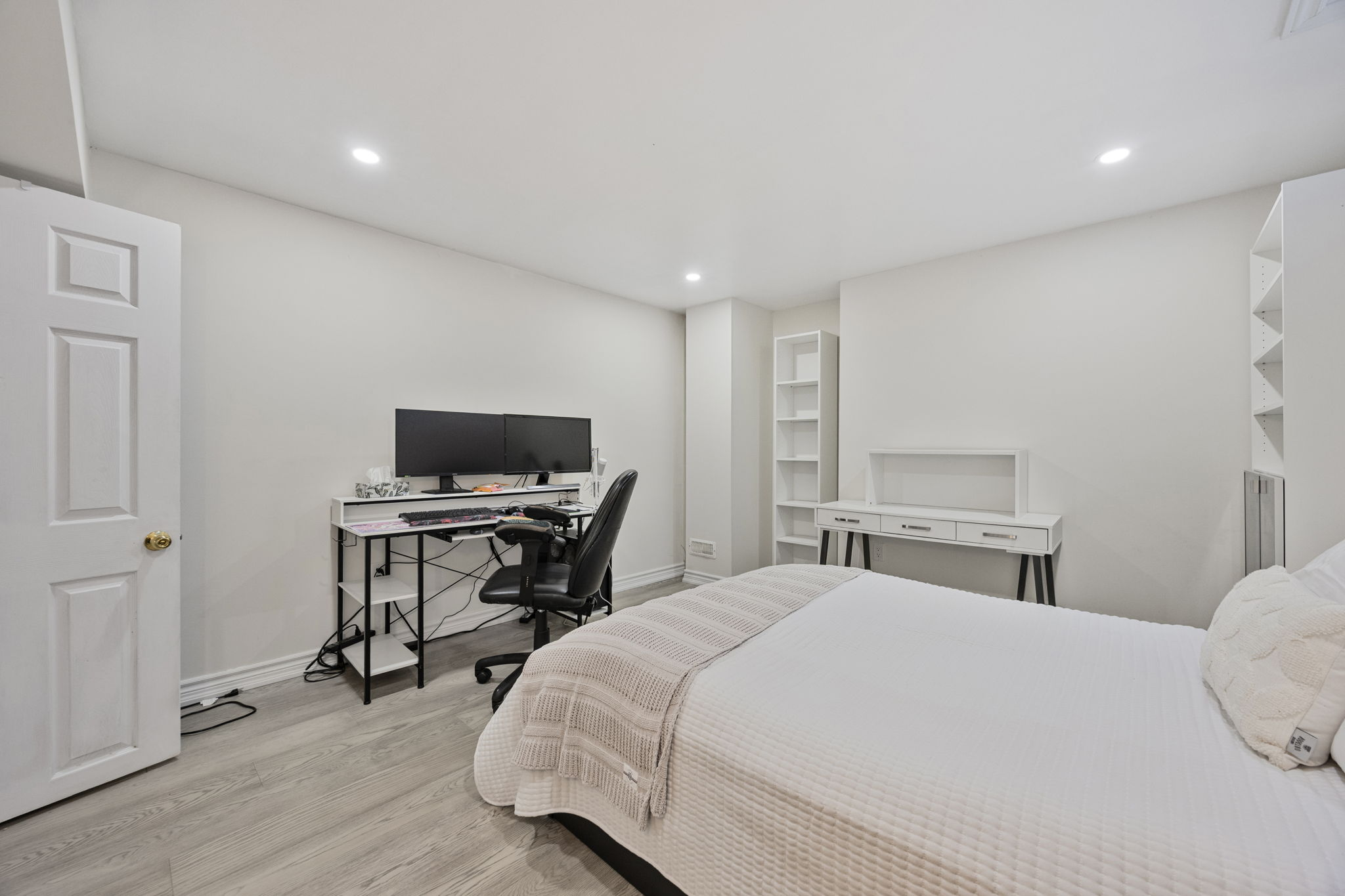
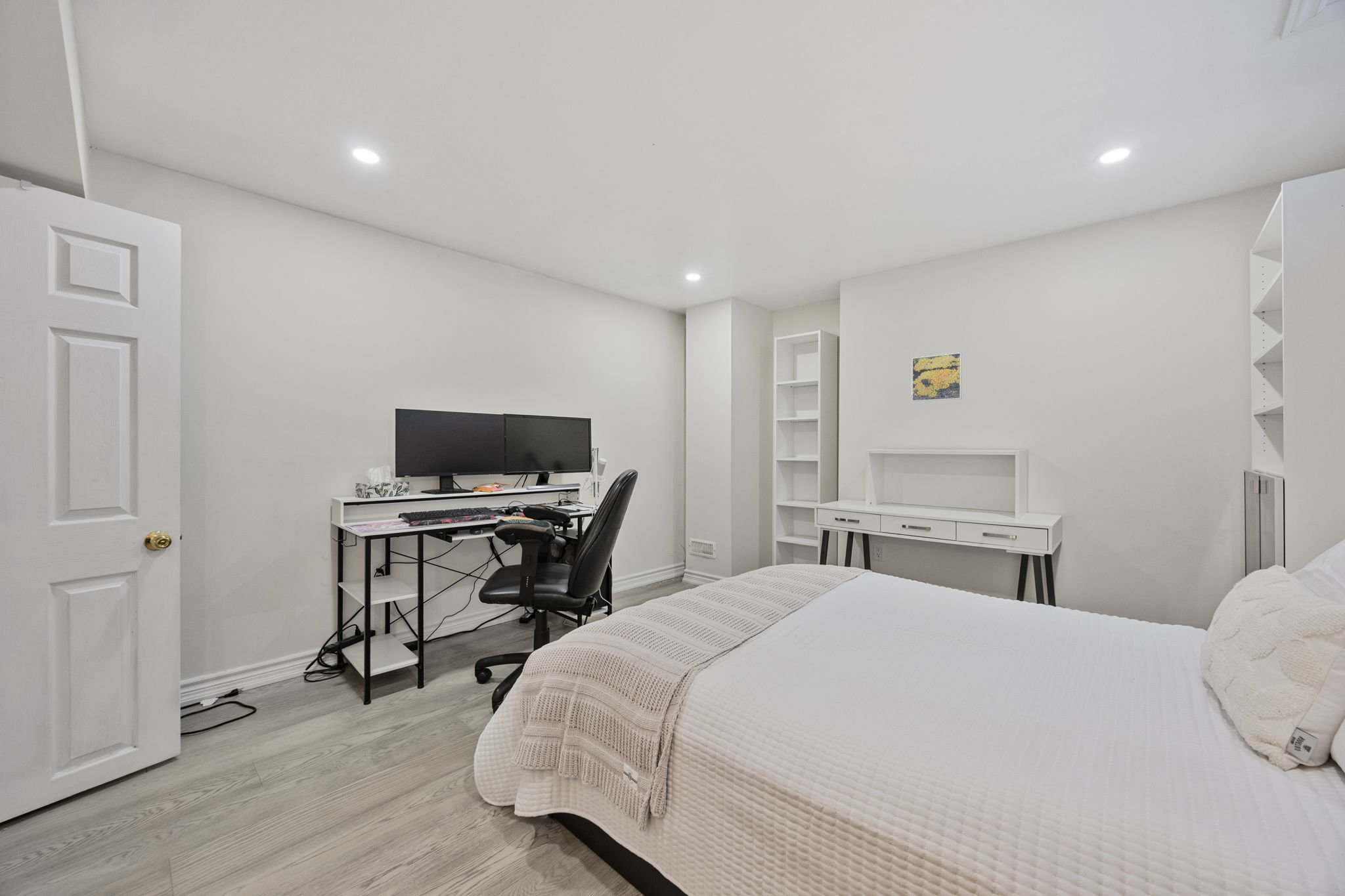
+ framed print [911,352,963,402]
